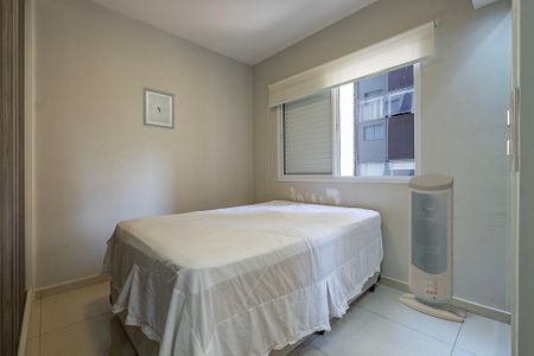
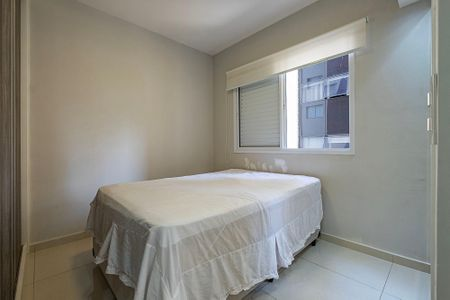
- wall art [142,87,176,131]
- air purifier [398,173,466,323]
